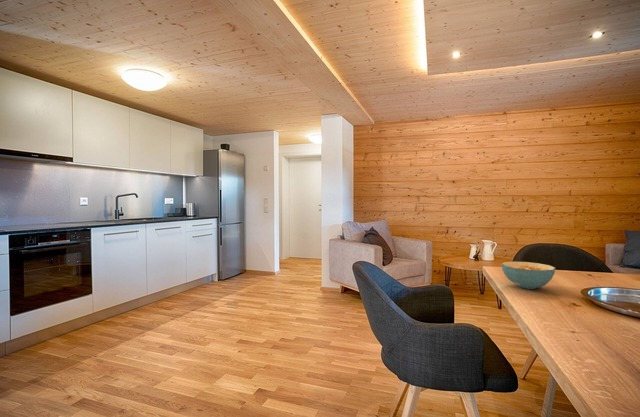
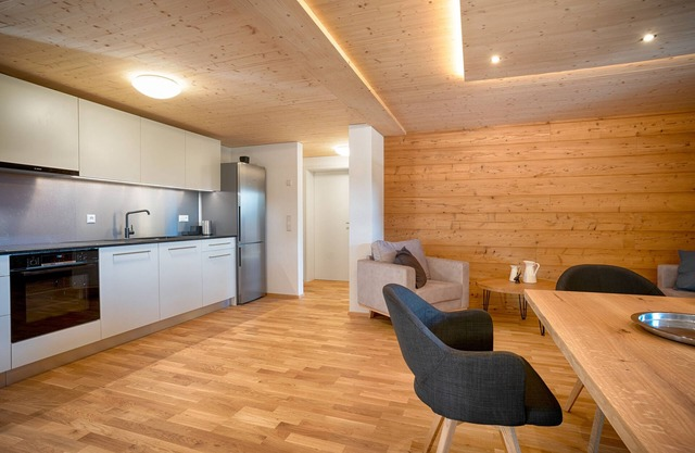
- cereal bowl [500,261,556,290]
